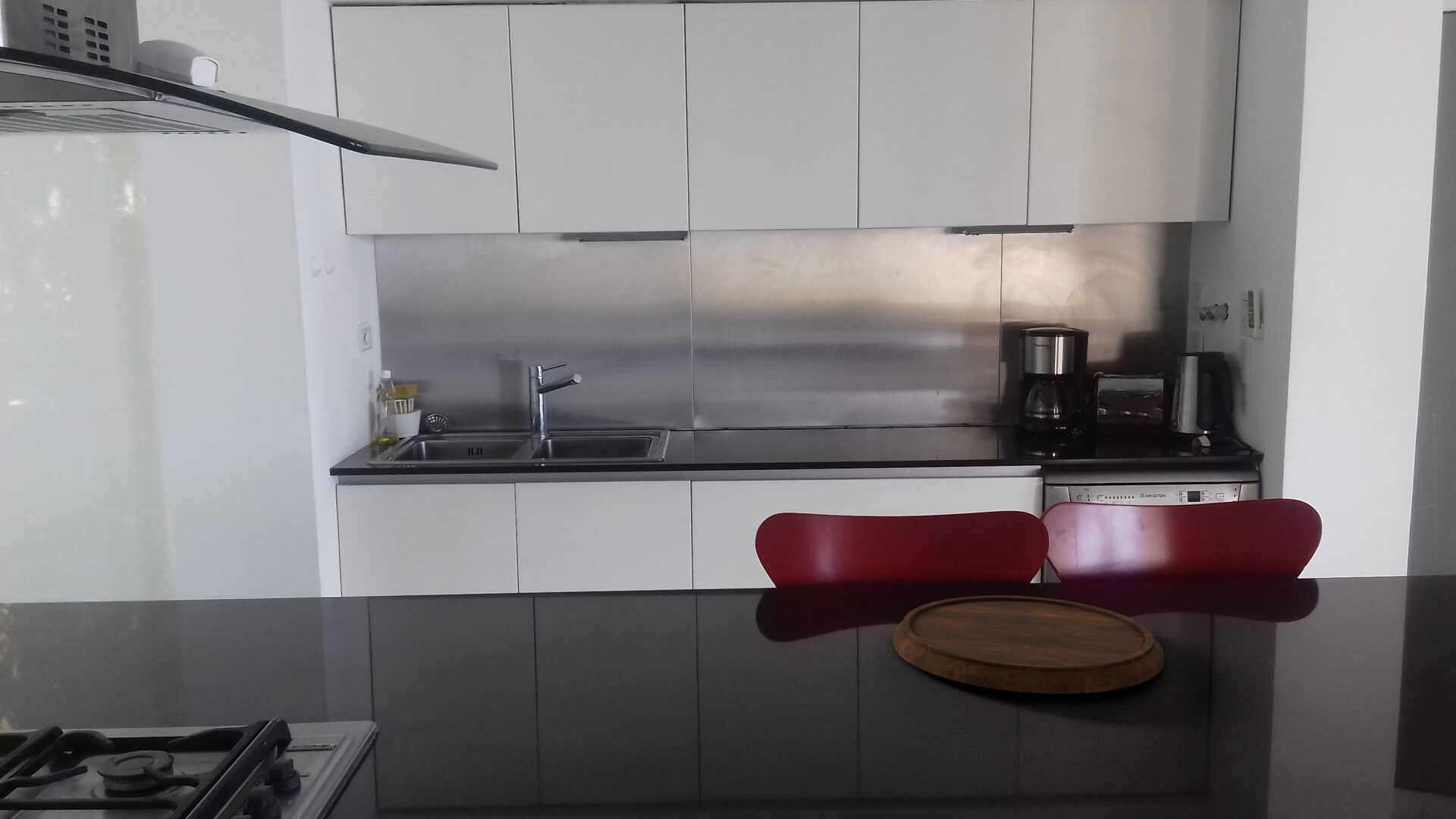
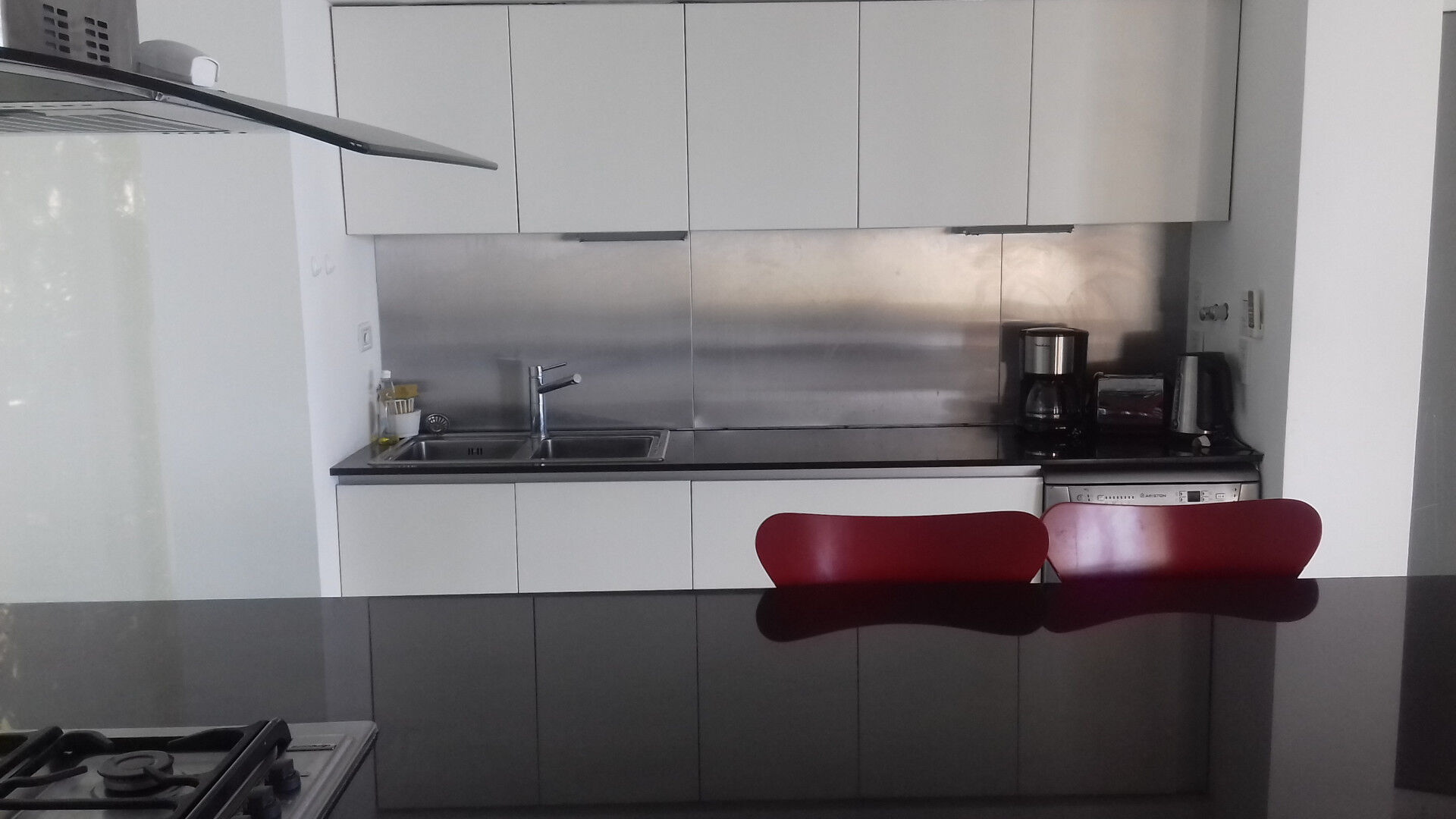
- cutting board [893,595,1165,695]
